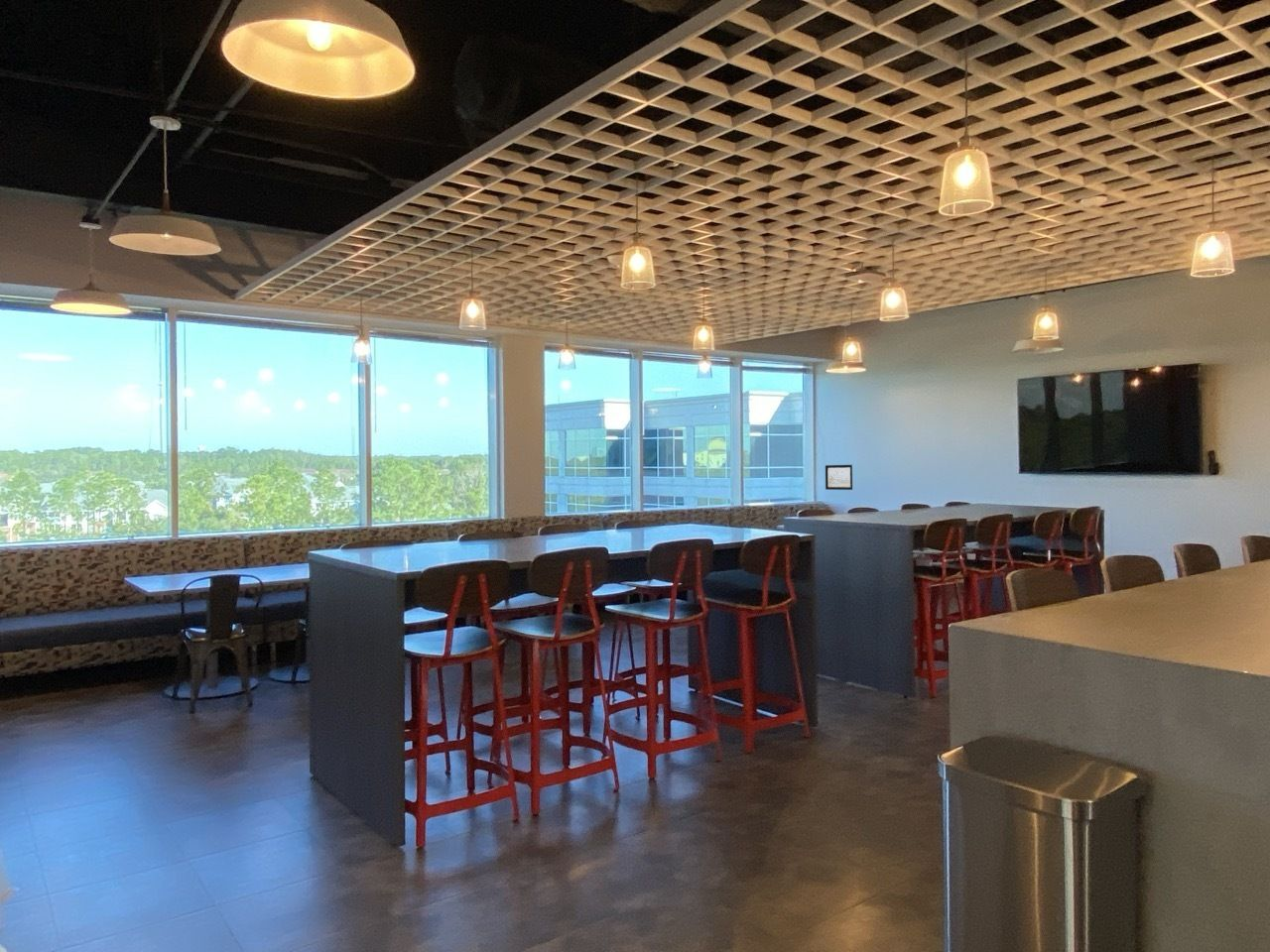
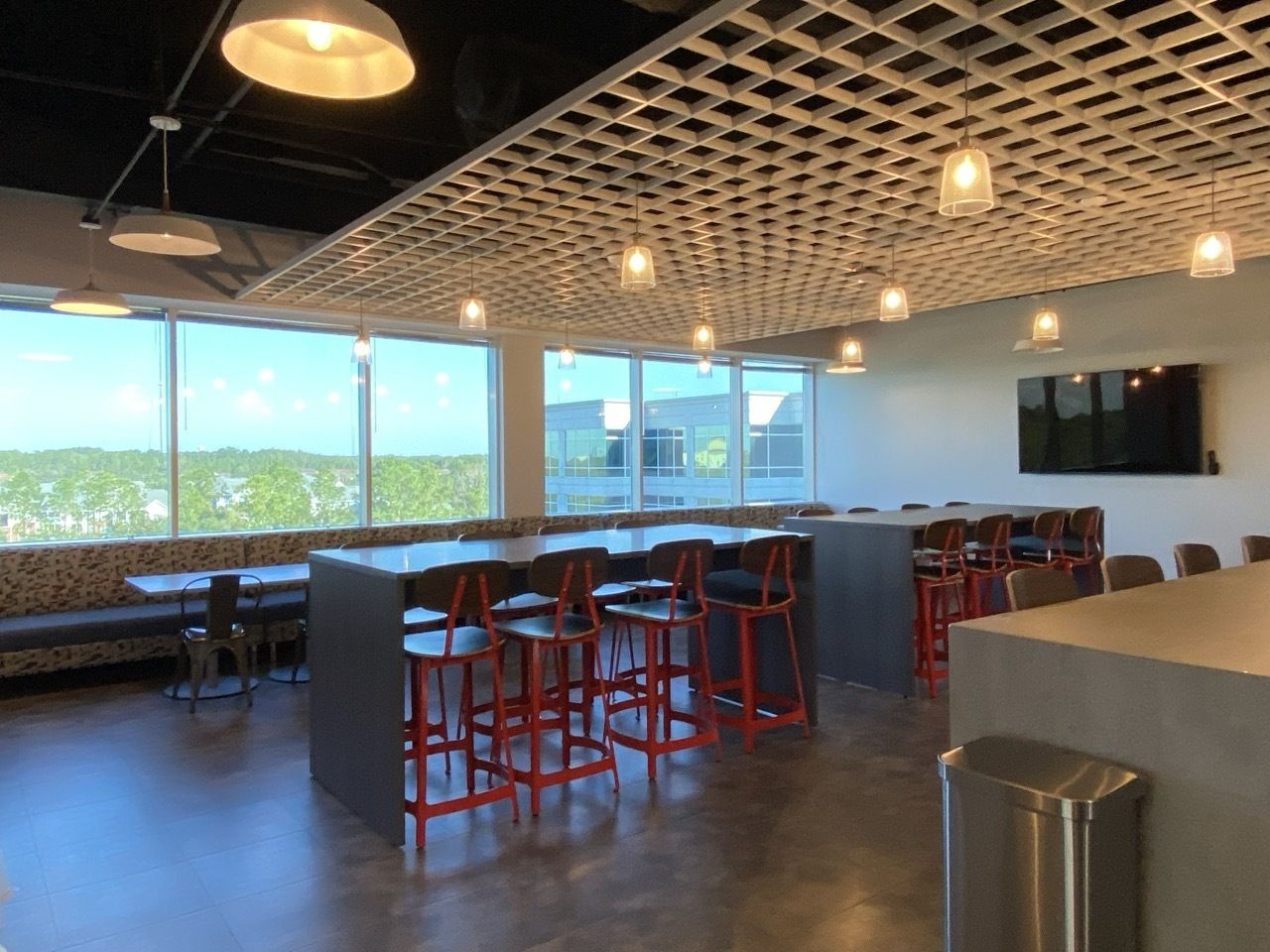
- wall art [825,464,853,491]
